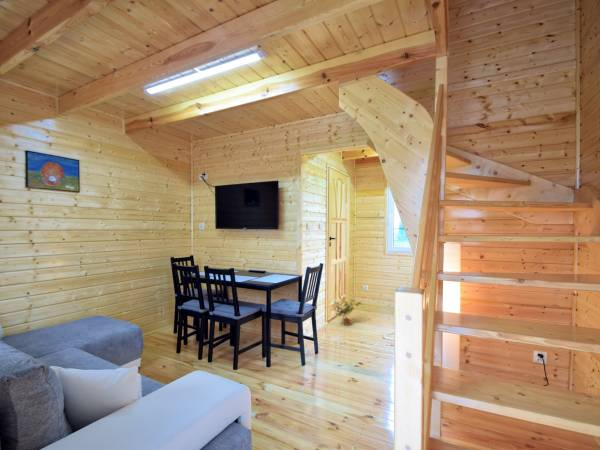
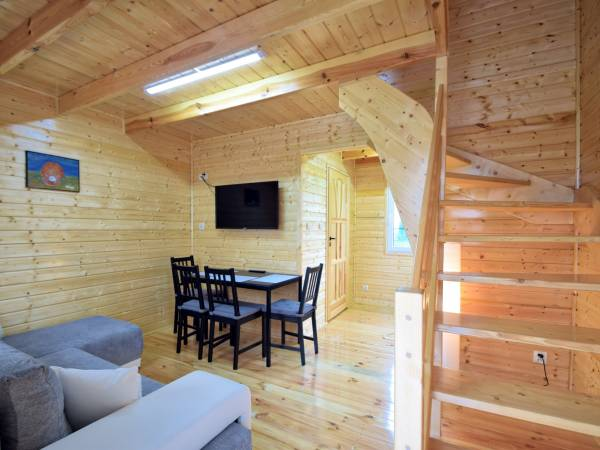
- potted plant [330,296,362,327]
